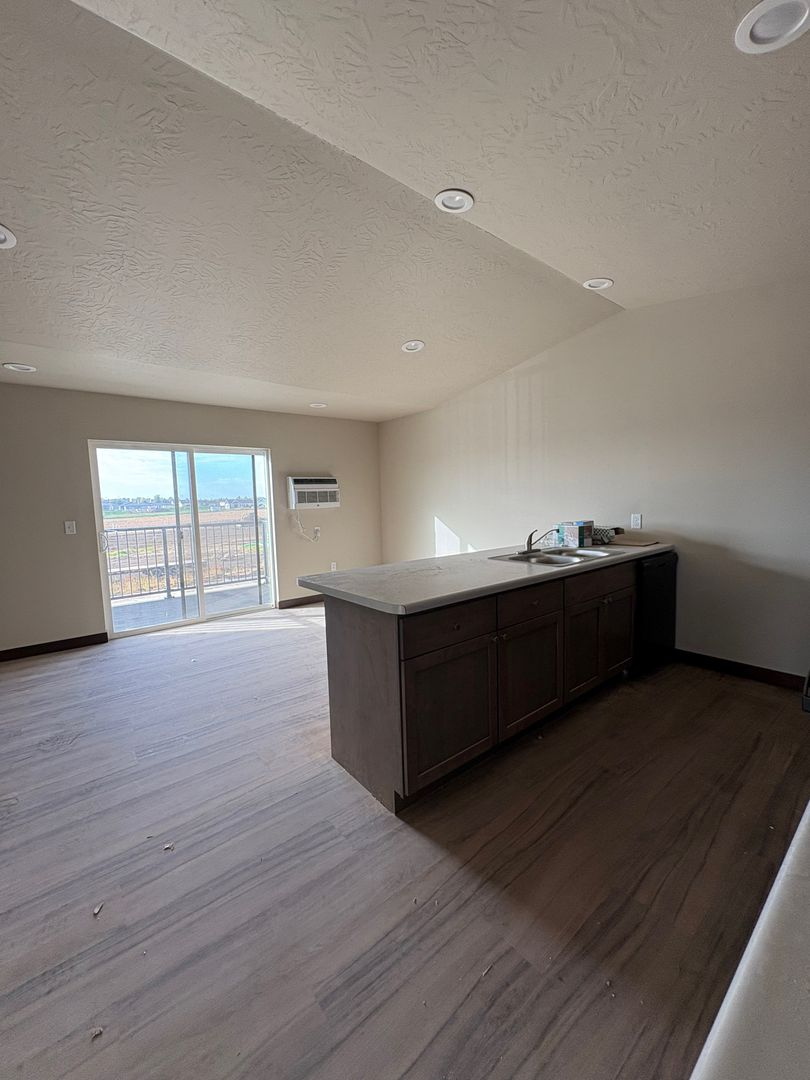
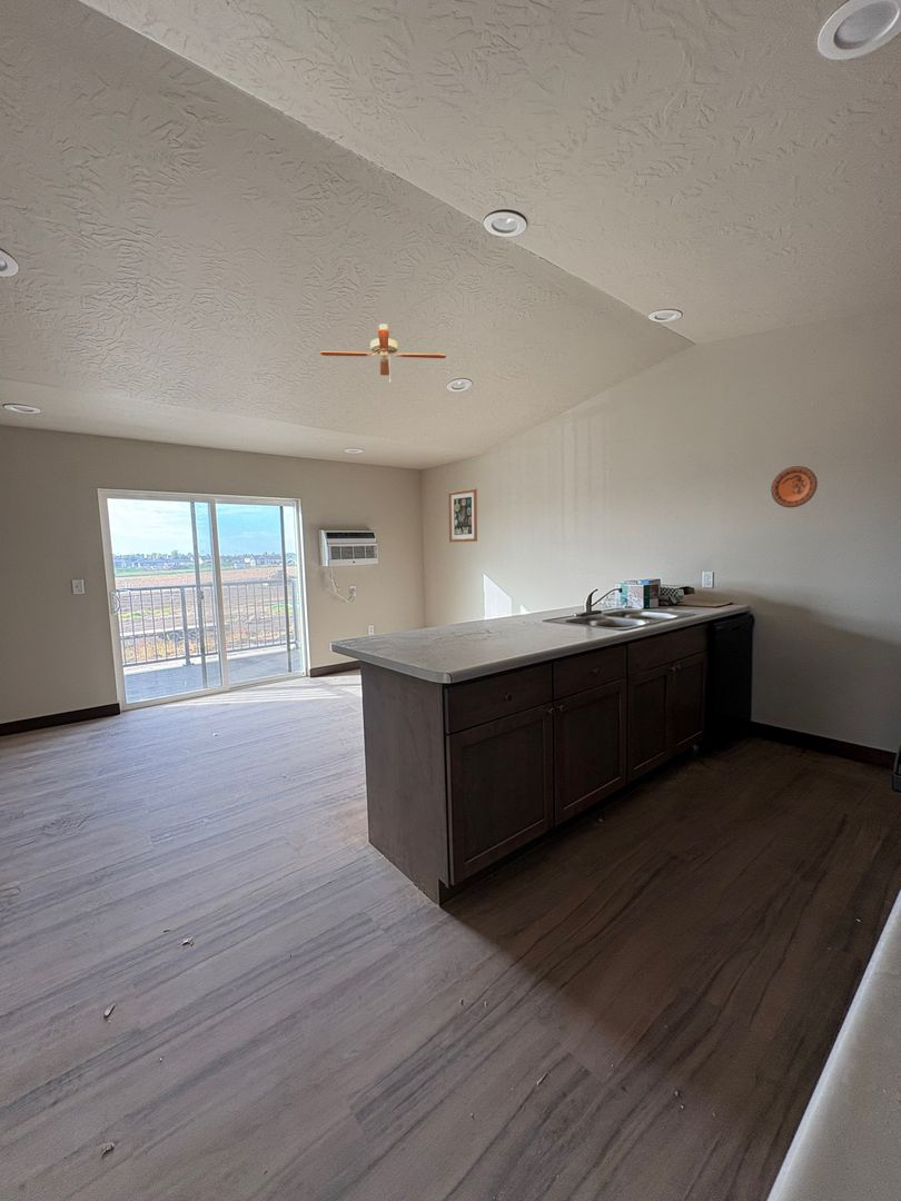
+ wall art [447,487,478,543]
+ ceiling fan [319,322,447,384]
+ decorative plate [770,465,819,508]
